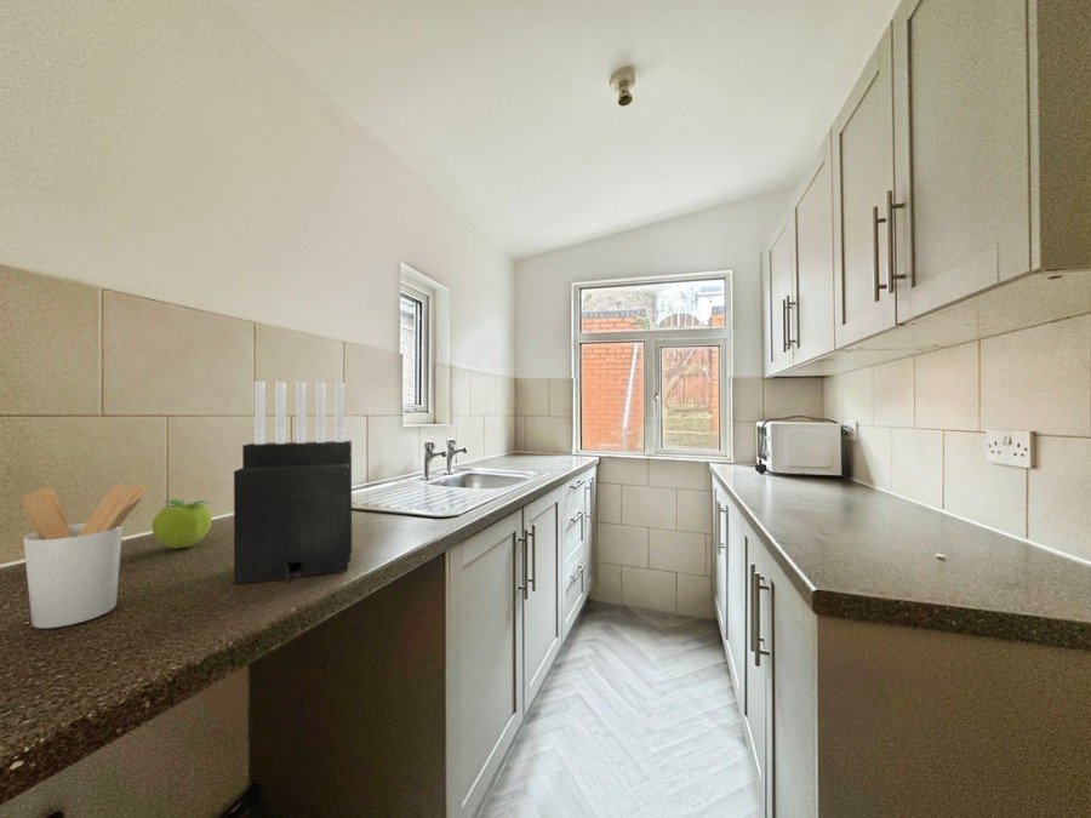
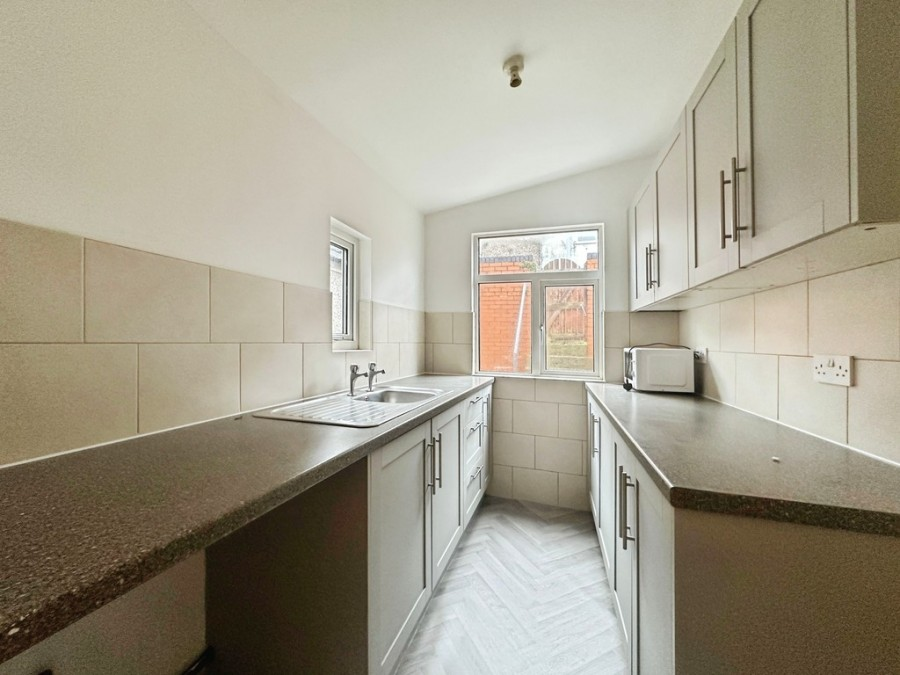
- utensil holder [21,484,150,629]
- fruit [150,498,212,550]
- knife block [233,381,353,585]
